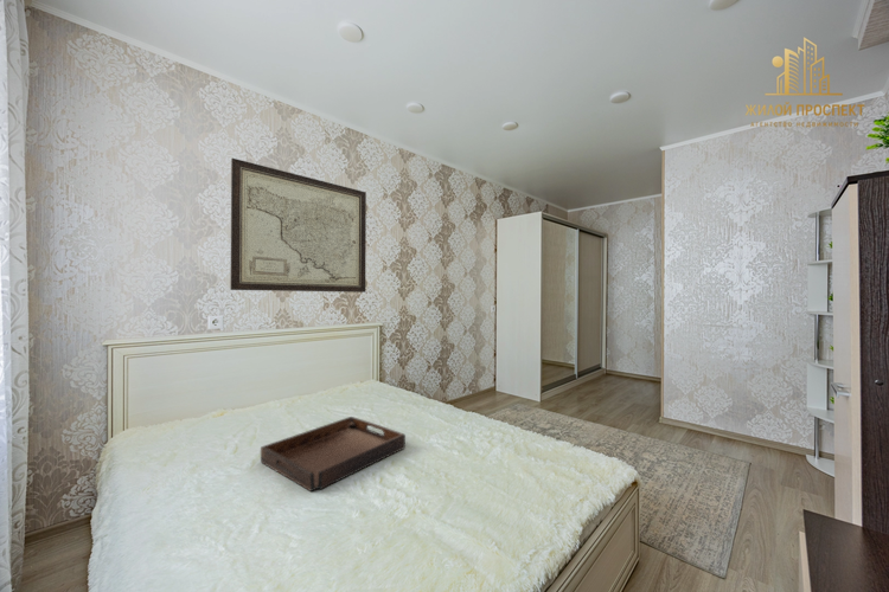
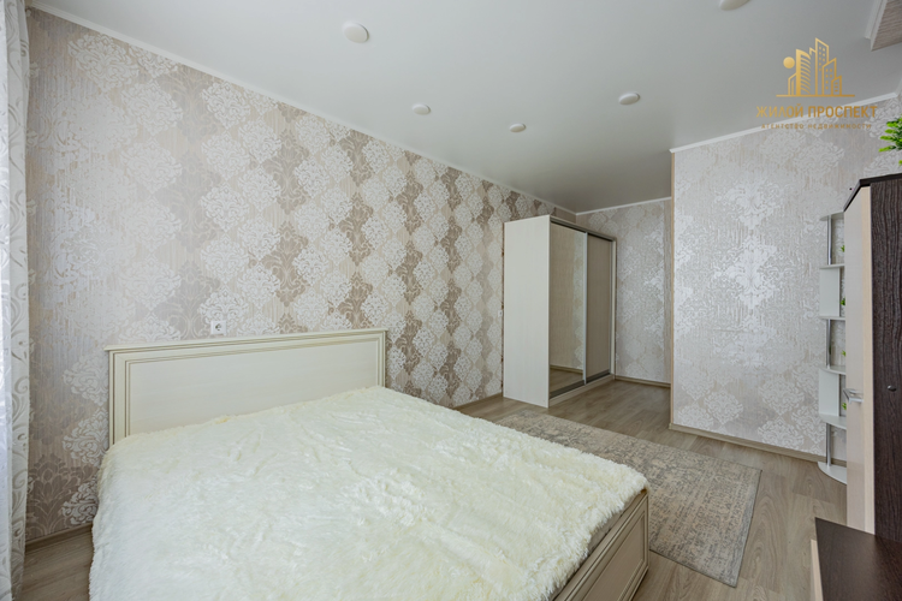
- serving tray [260,416,407,493]
- wall art [229,157,367,294]
